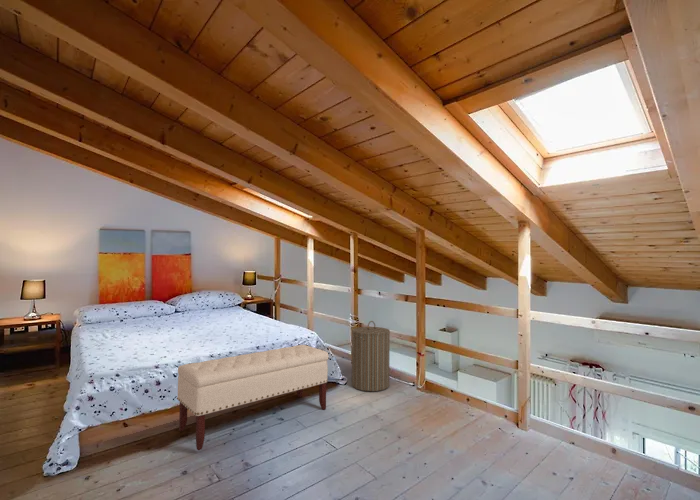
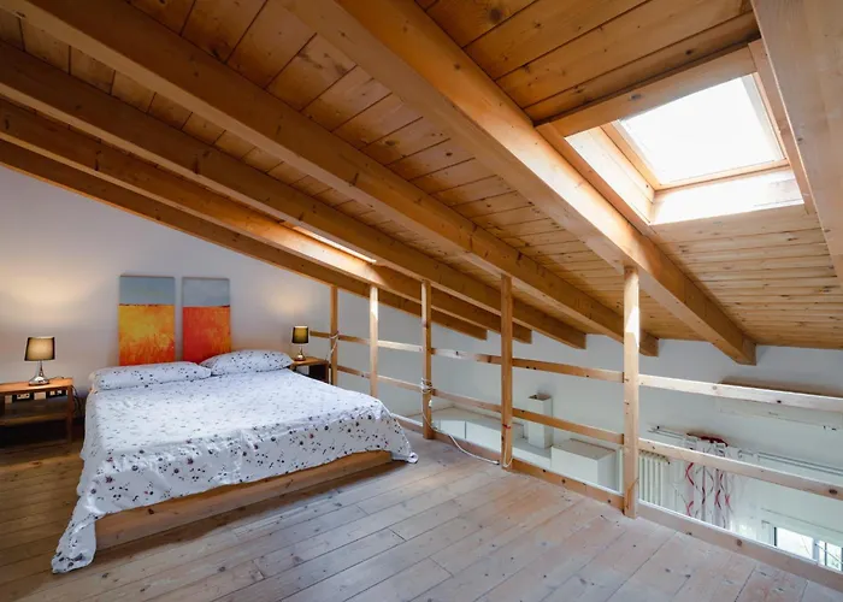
- laundry hamper [351,320,391,393]
- bench [176,344,330,451]
